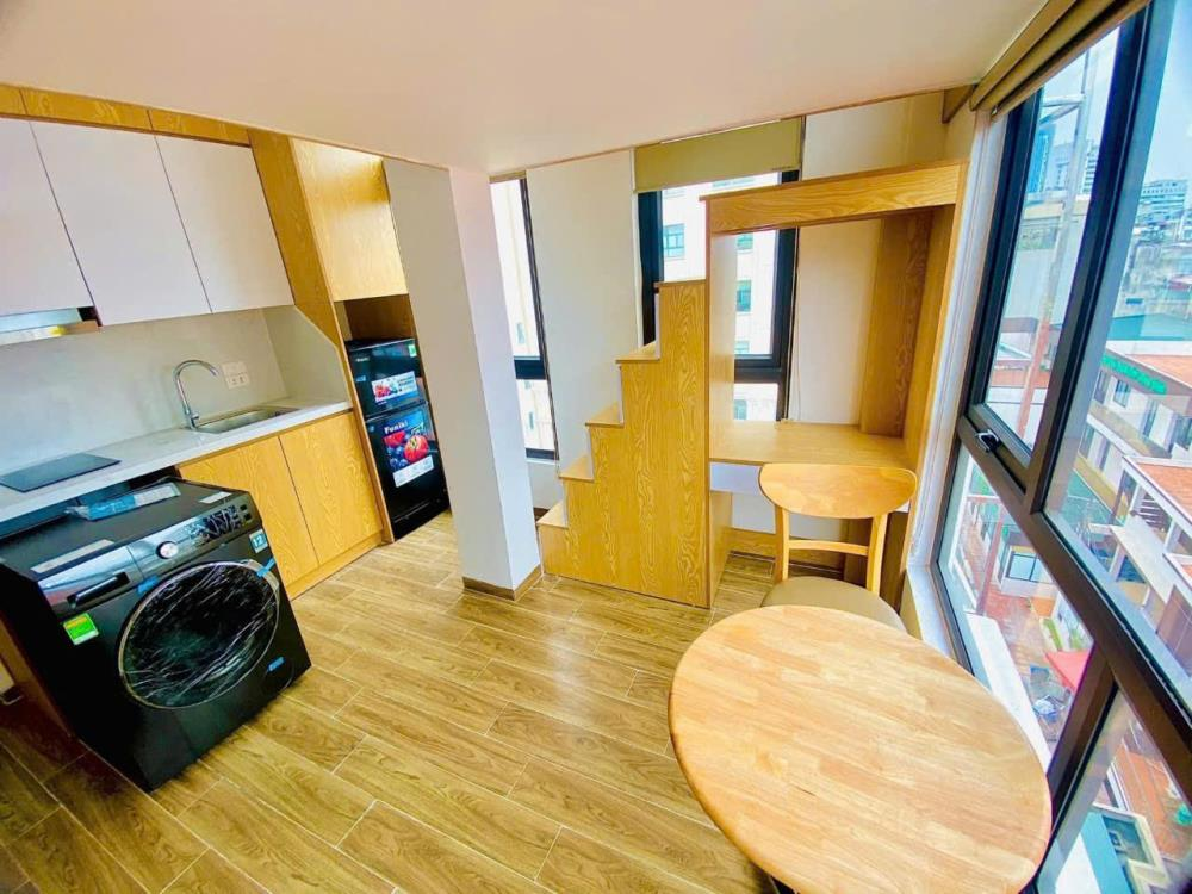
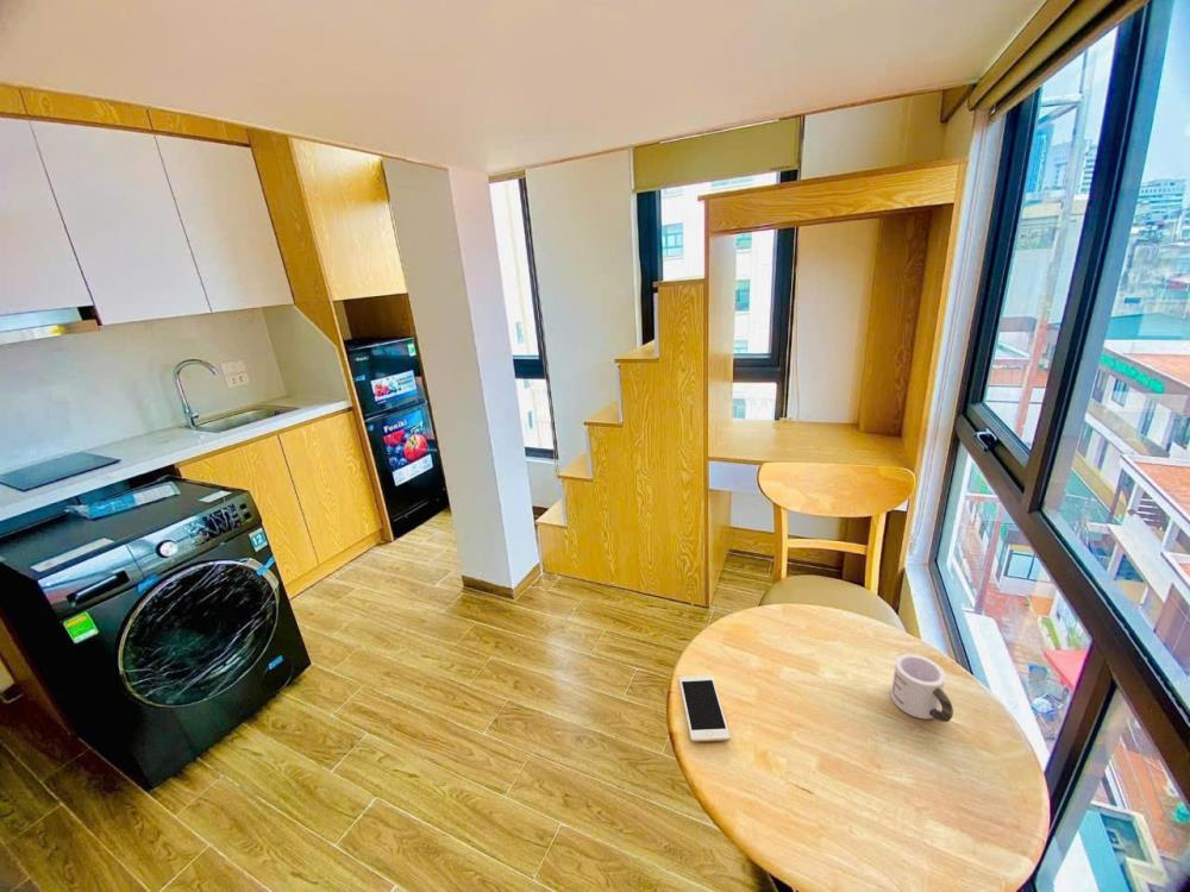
+ mug [890,653,954,723]
+ cell phone [678,674,732,743]
